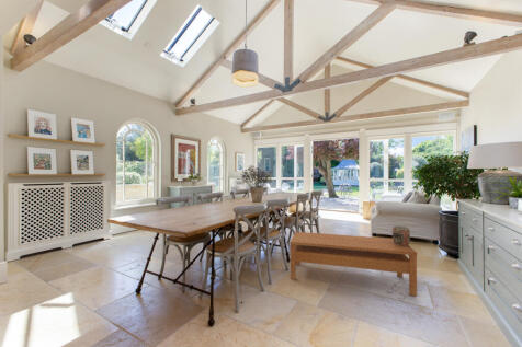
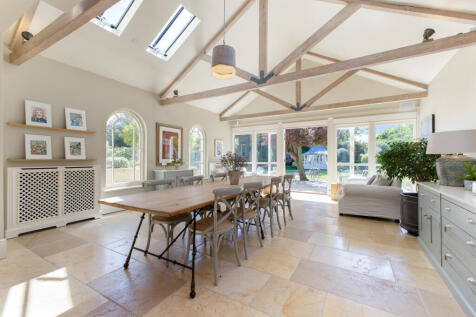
- coffee table [290,231,418,297]
- decorative container [392,225,411,246]
